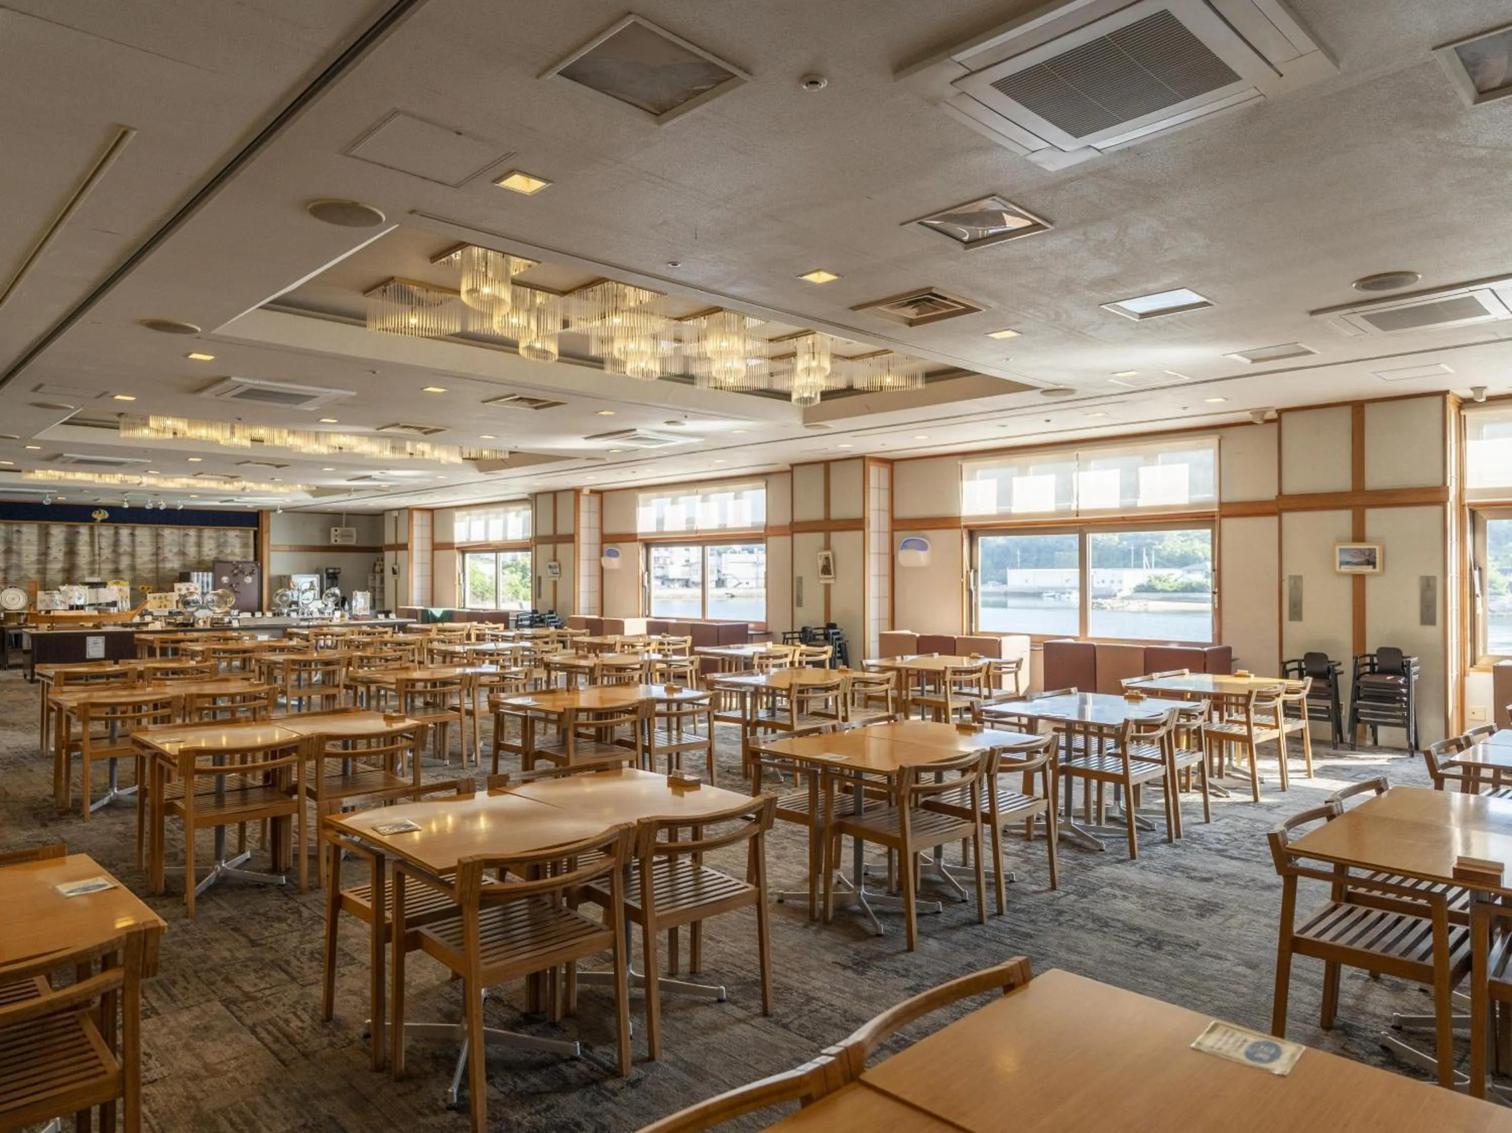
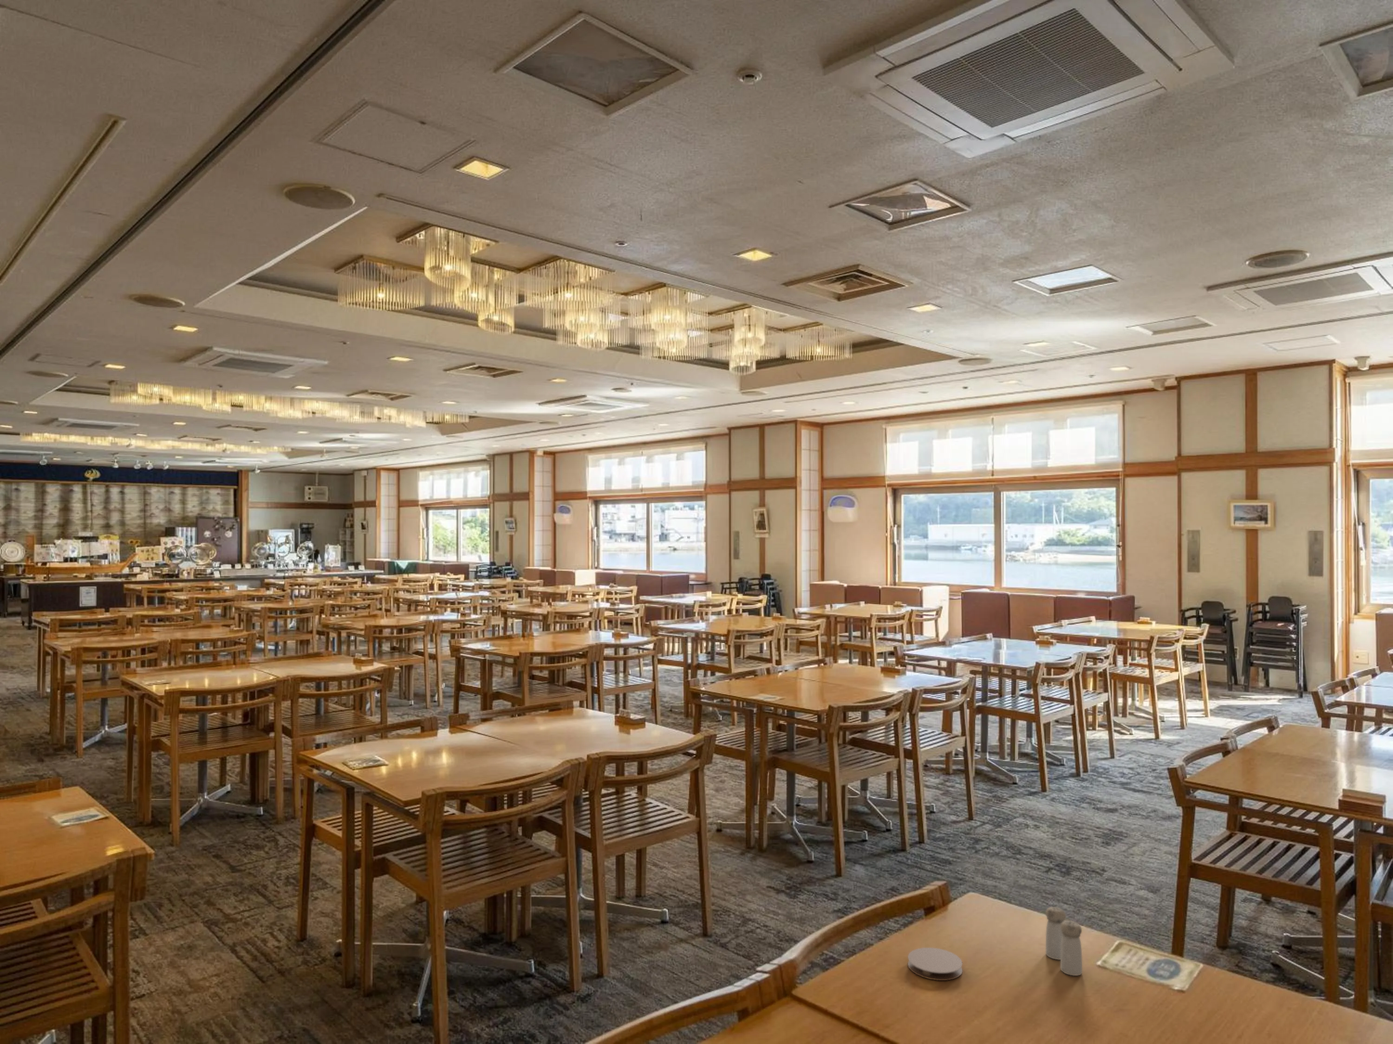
+ salt and pepper shaker [1045,906,1083,976]
+ coaster [907,947,963,980]
